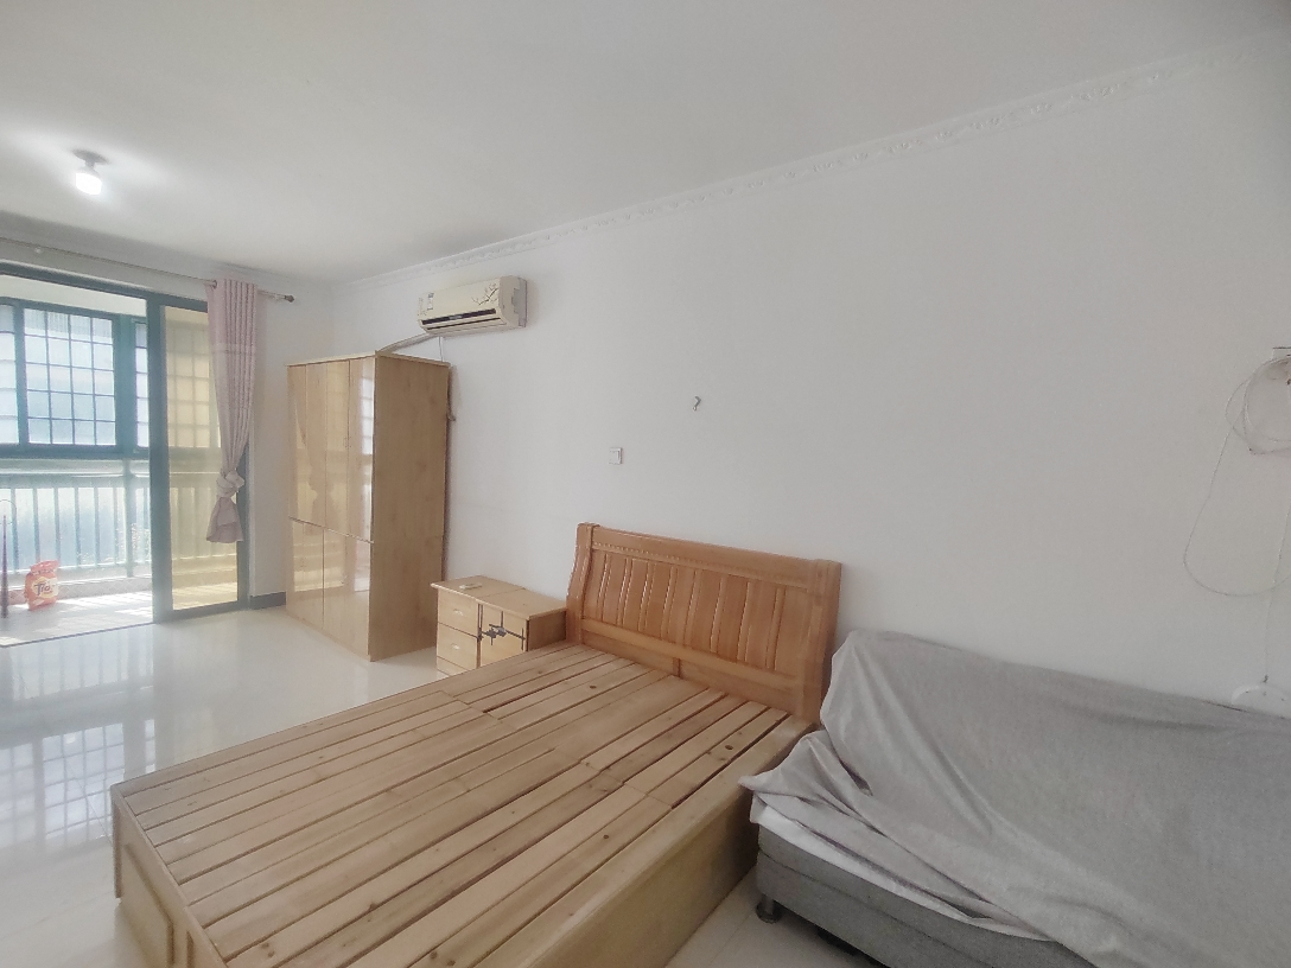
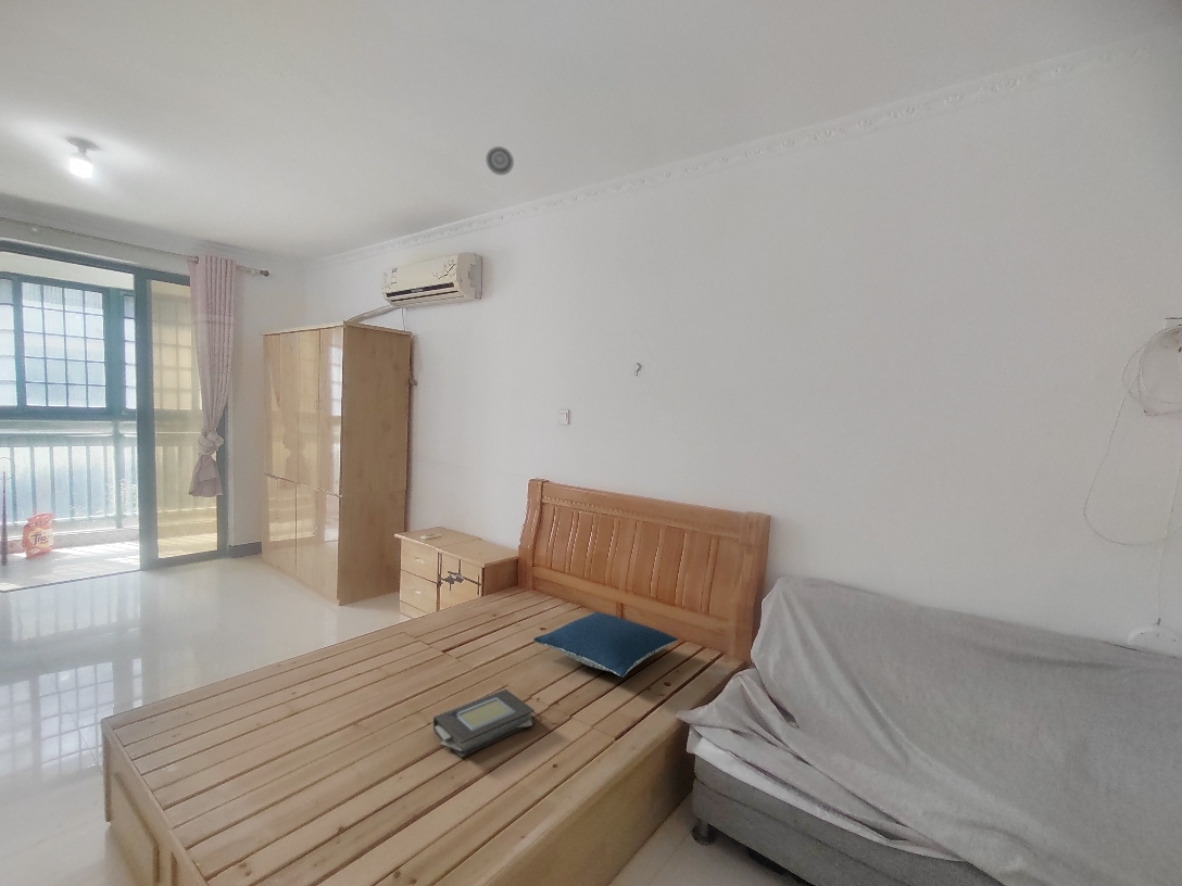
+ pillow [532,610,679,678]
+ smoke detector [485,145,515,176]
+ book [432,688,536,759]
